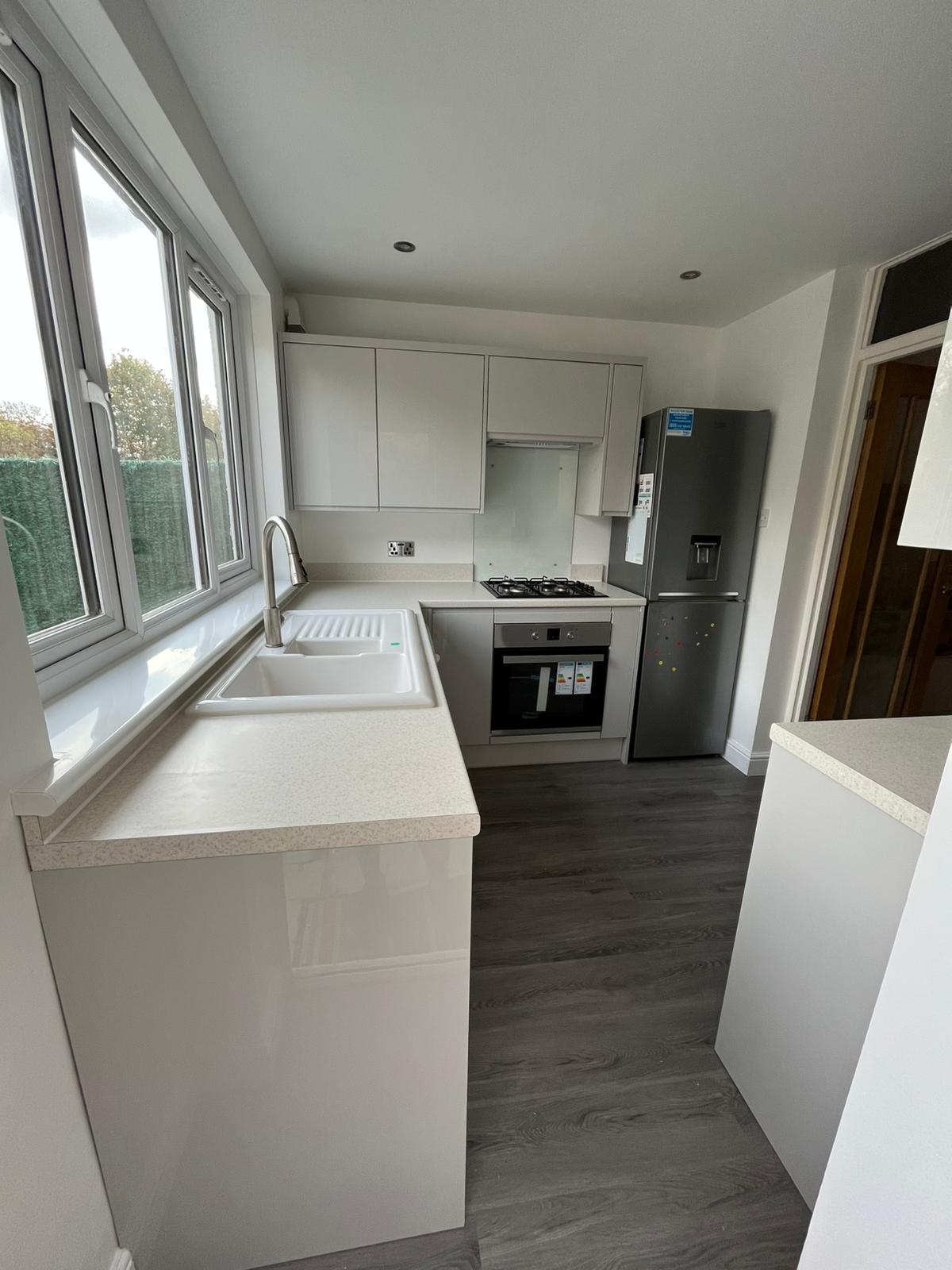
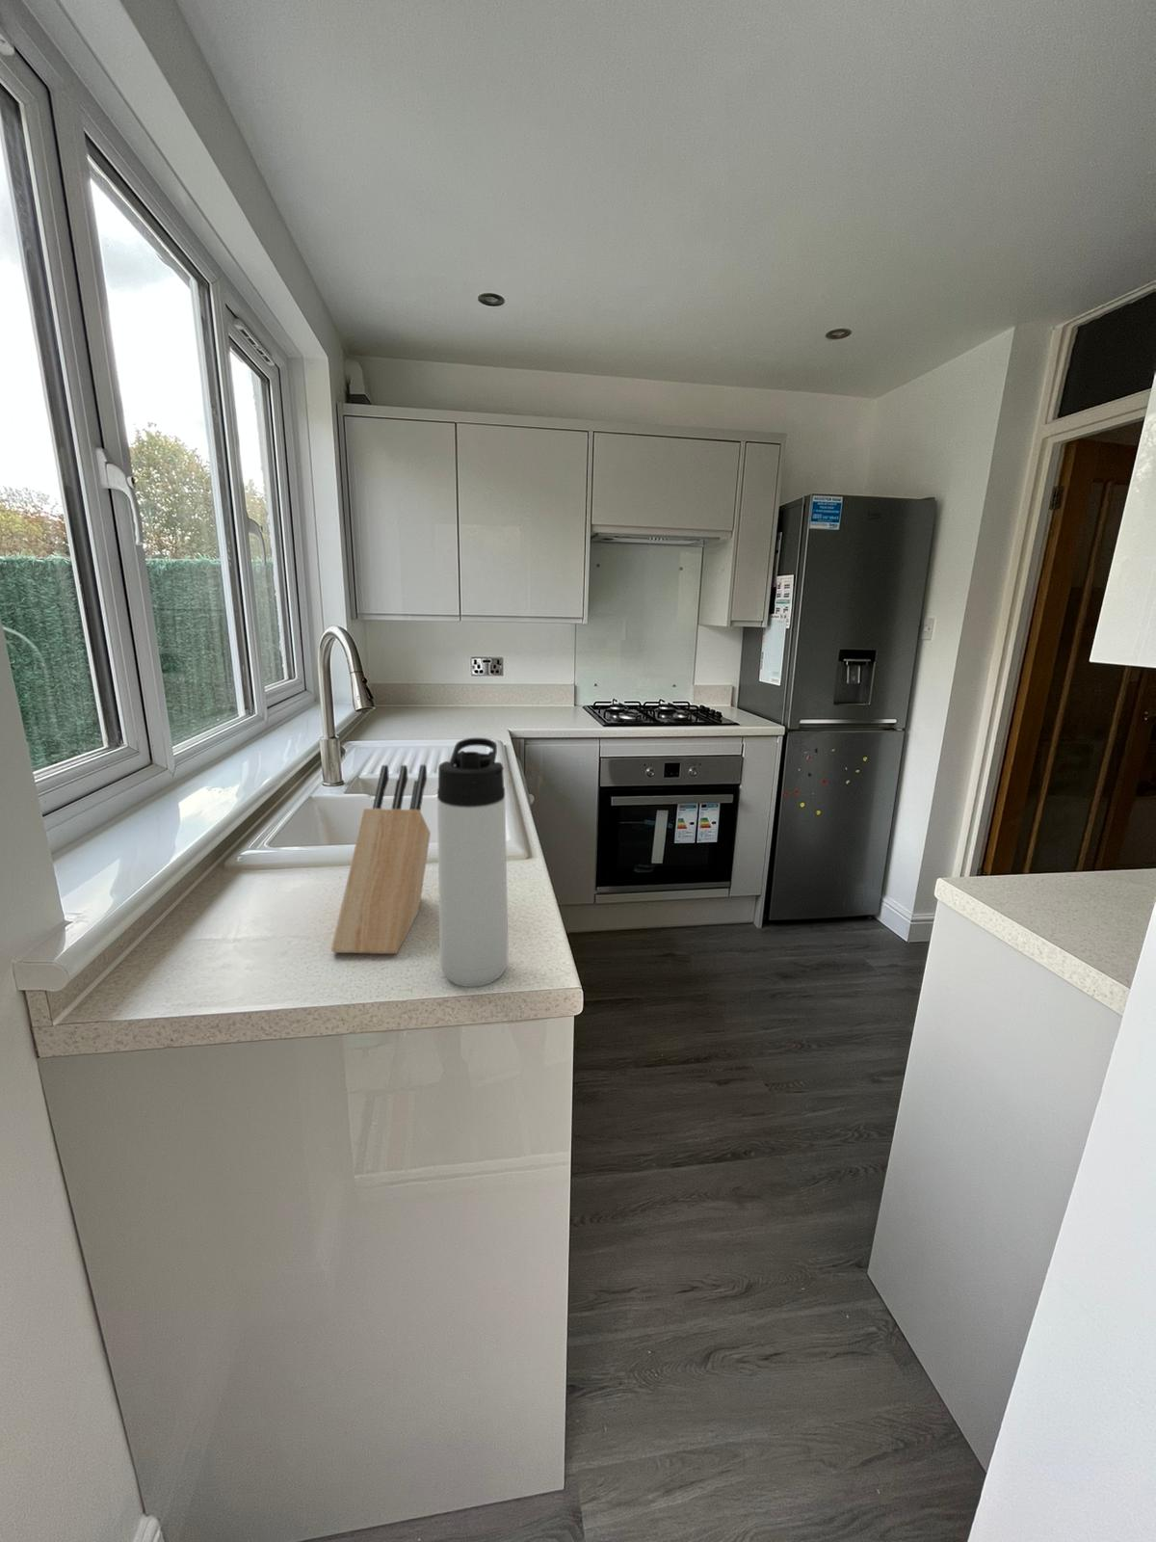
+ thermos bottle [436,737,510,988]
+ knife block [330,764,431,956]
